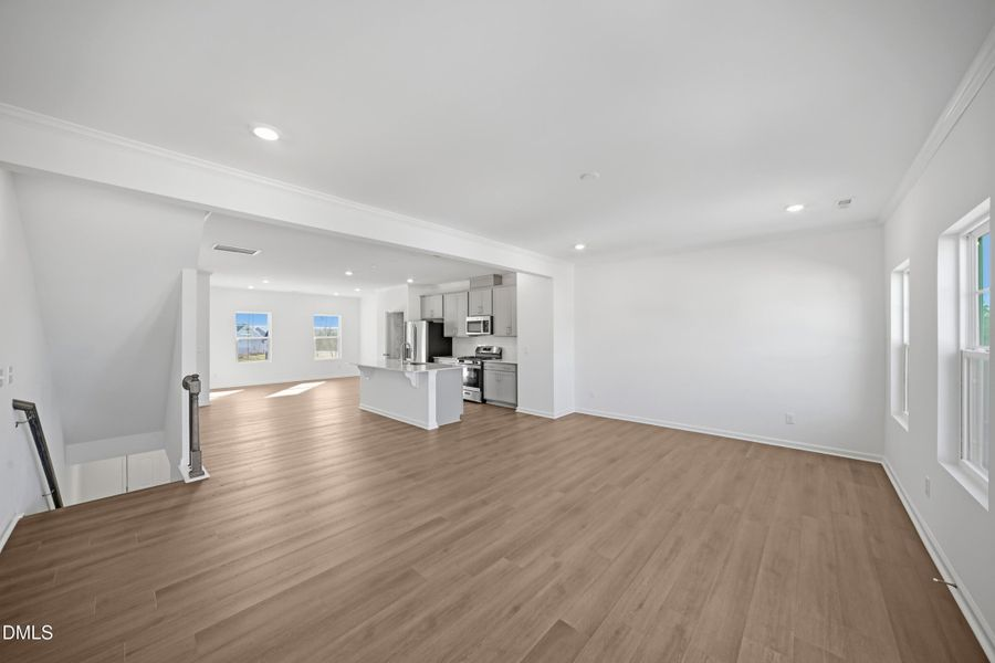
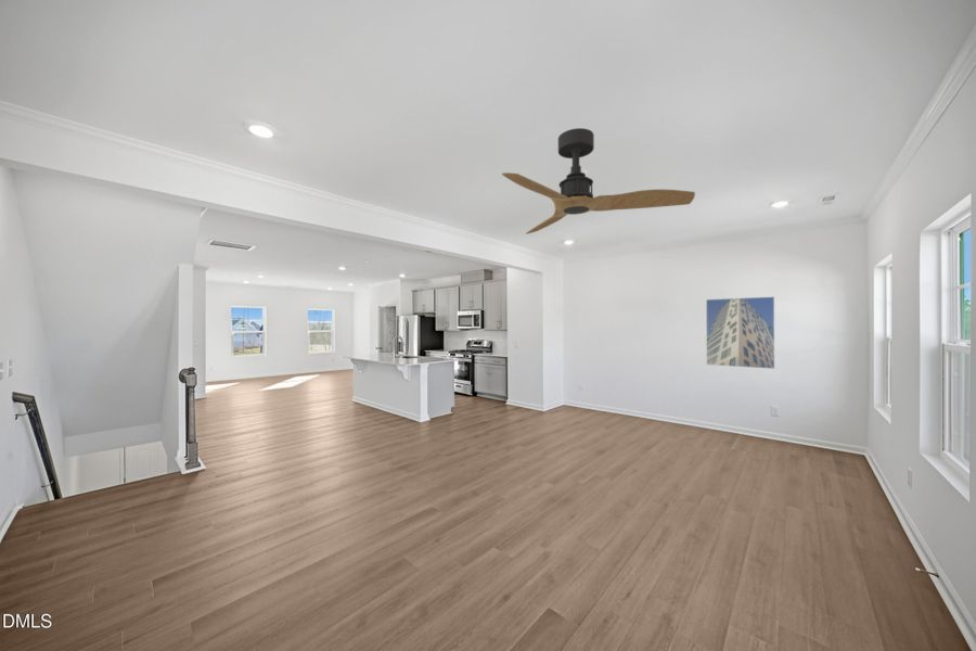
+ ceiling fan [501,127,696,235]
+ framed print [705,295,775,370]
